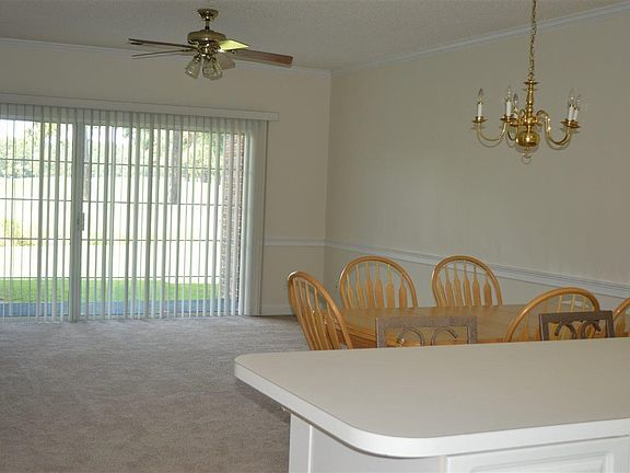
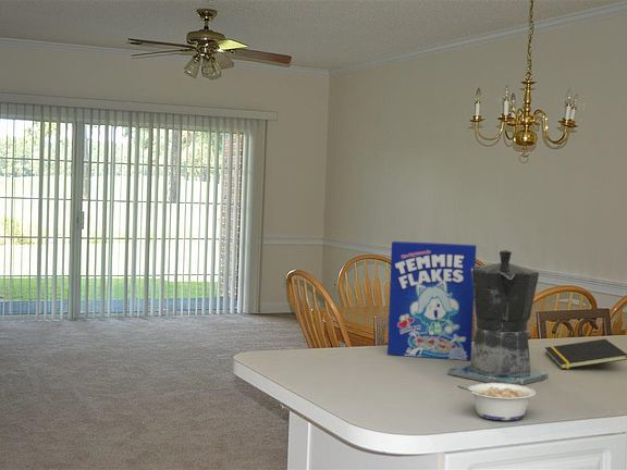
+ legume [456,382,537,421]
+ coffee maker [446,249,550,386]
+ cereal box [386,240,477,361]
+ notepad [544,338,627,370]
